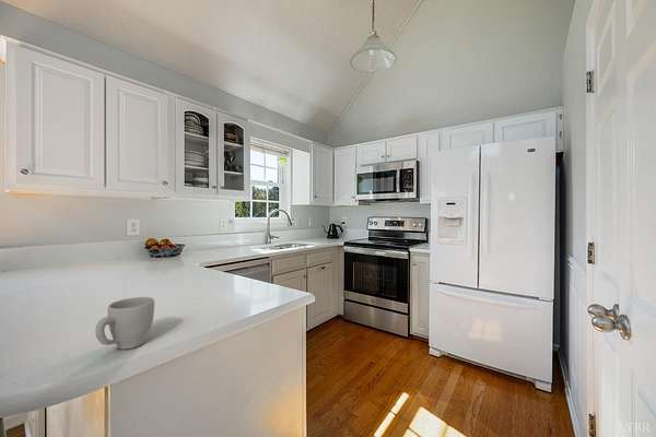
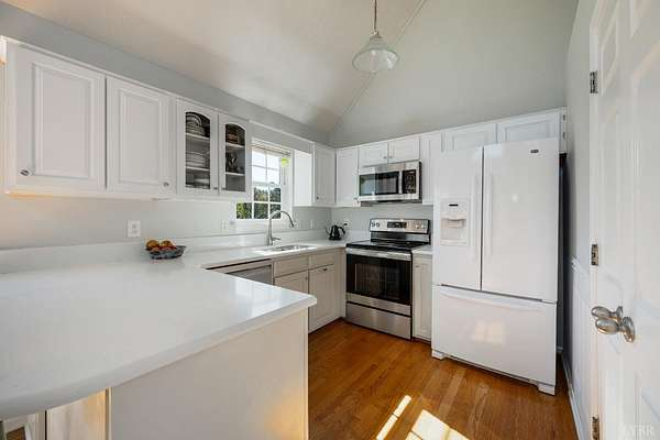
- mug [94,296,155,351]
